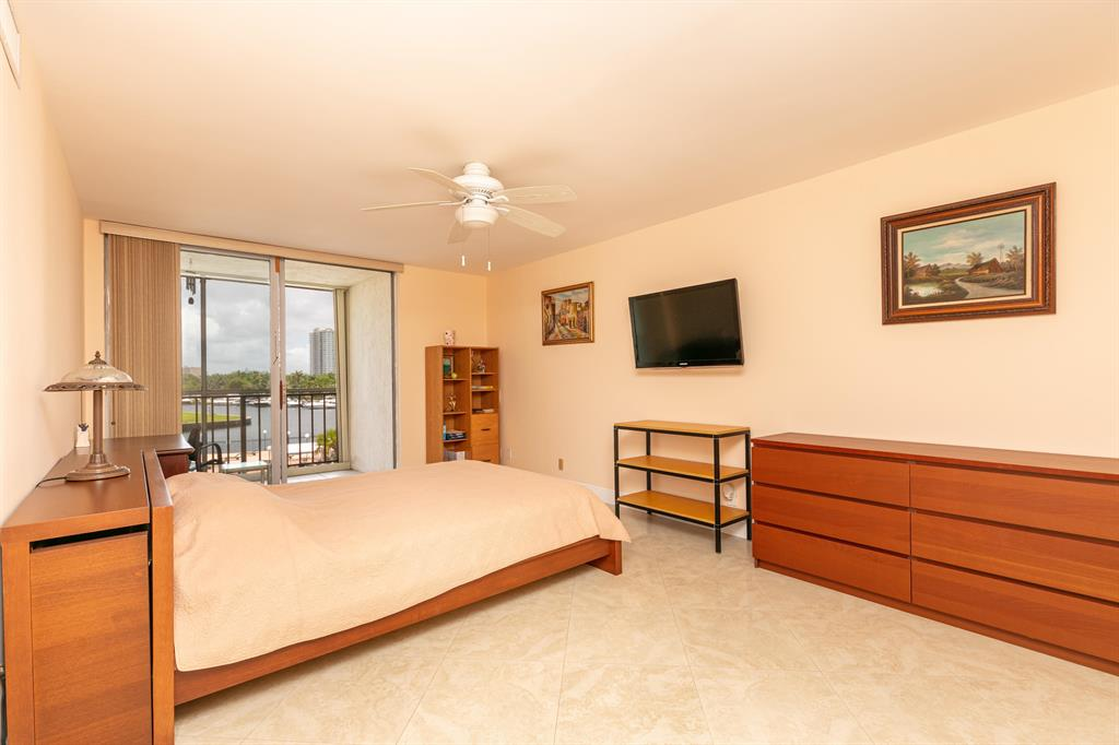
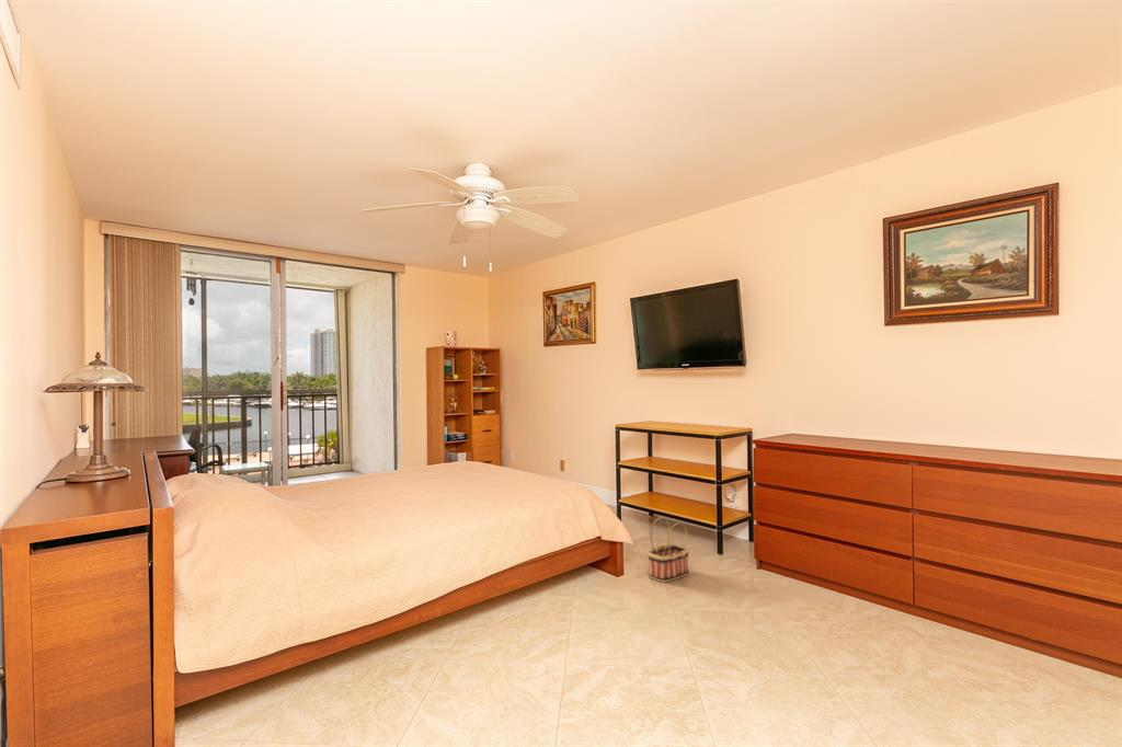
+ basket [646,516,690,584]
